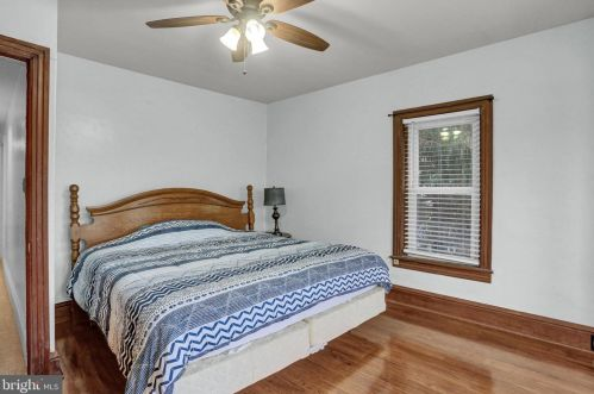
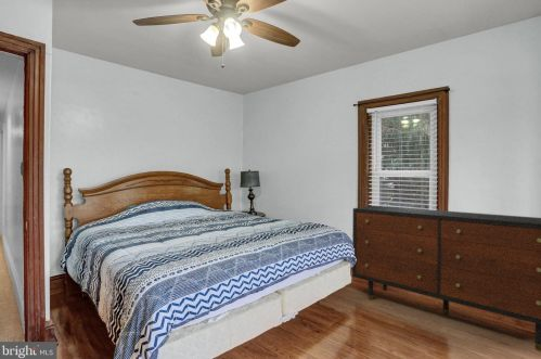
+ dresser [351,205,541,352]
